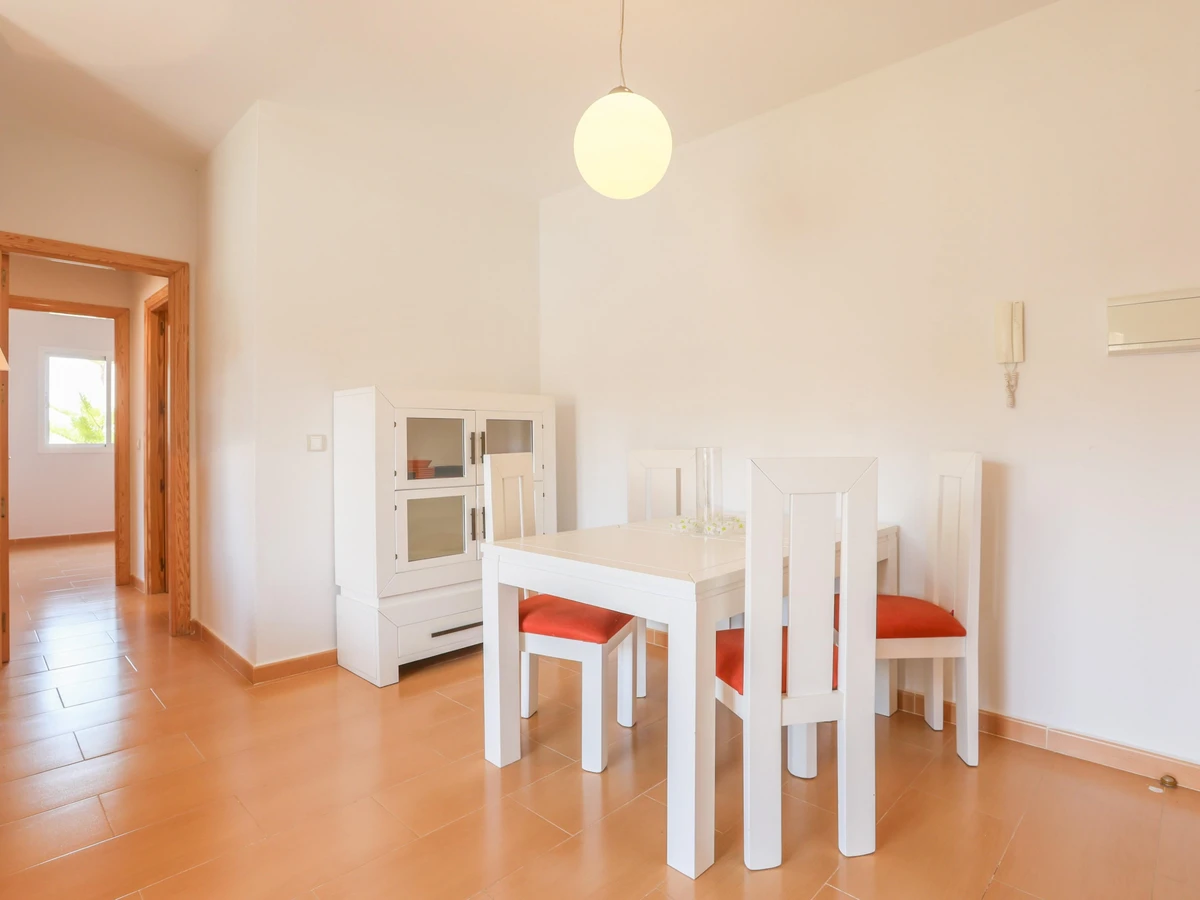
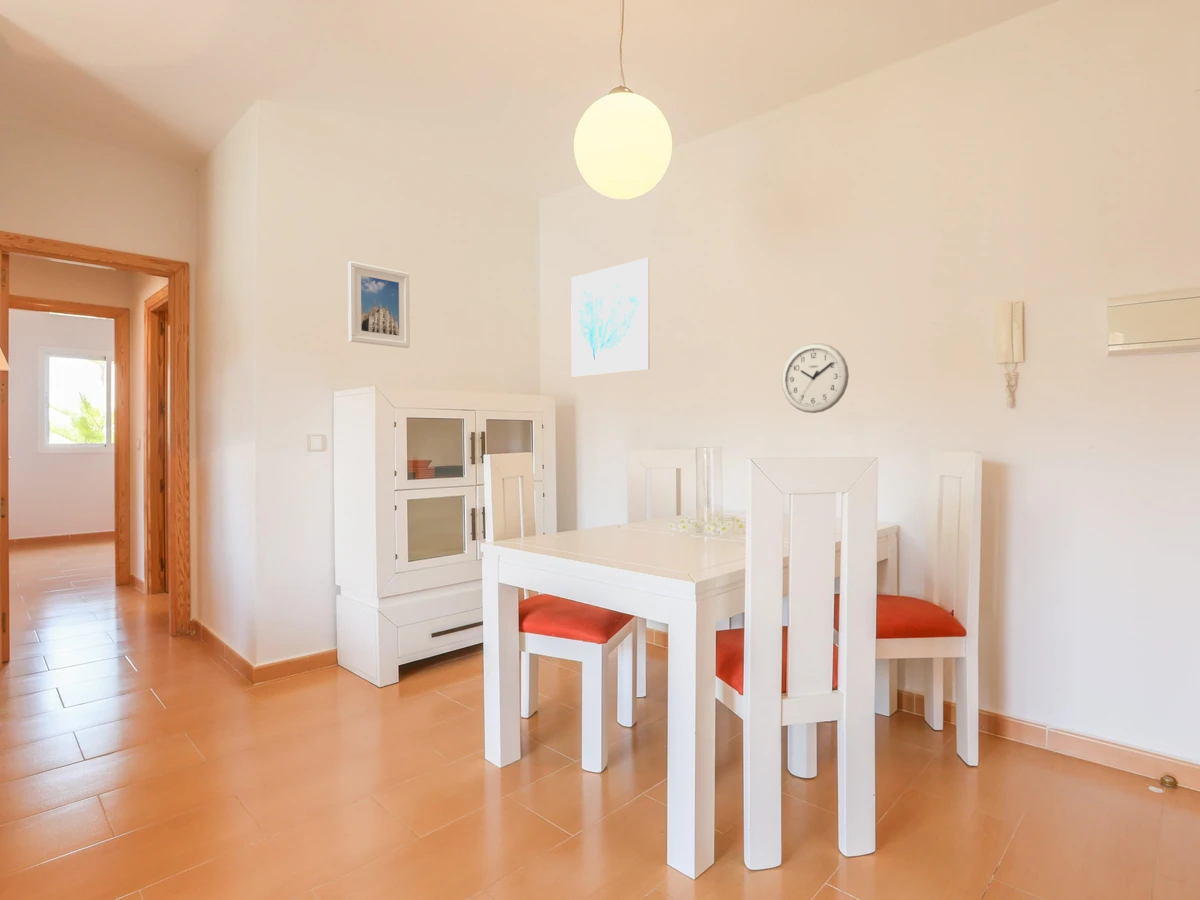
+ wall art [570,257,650,378]
+ wall clock [780,342,850,414]
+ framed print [347,260,411,349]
